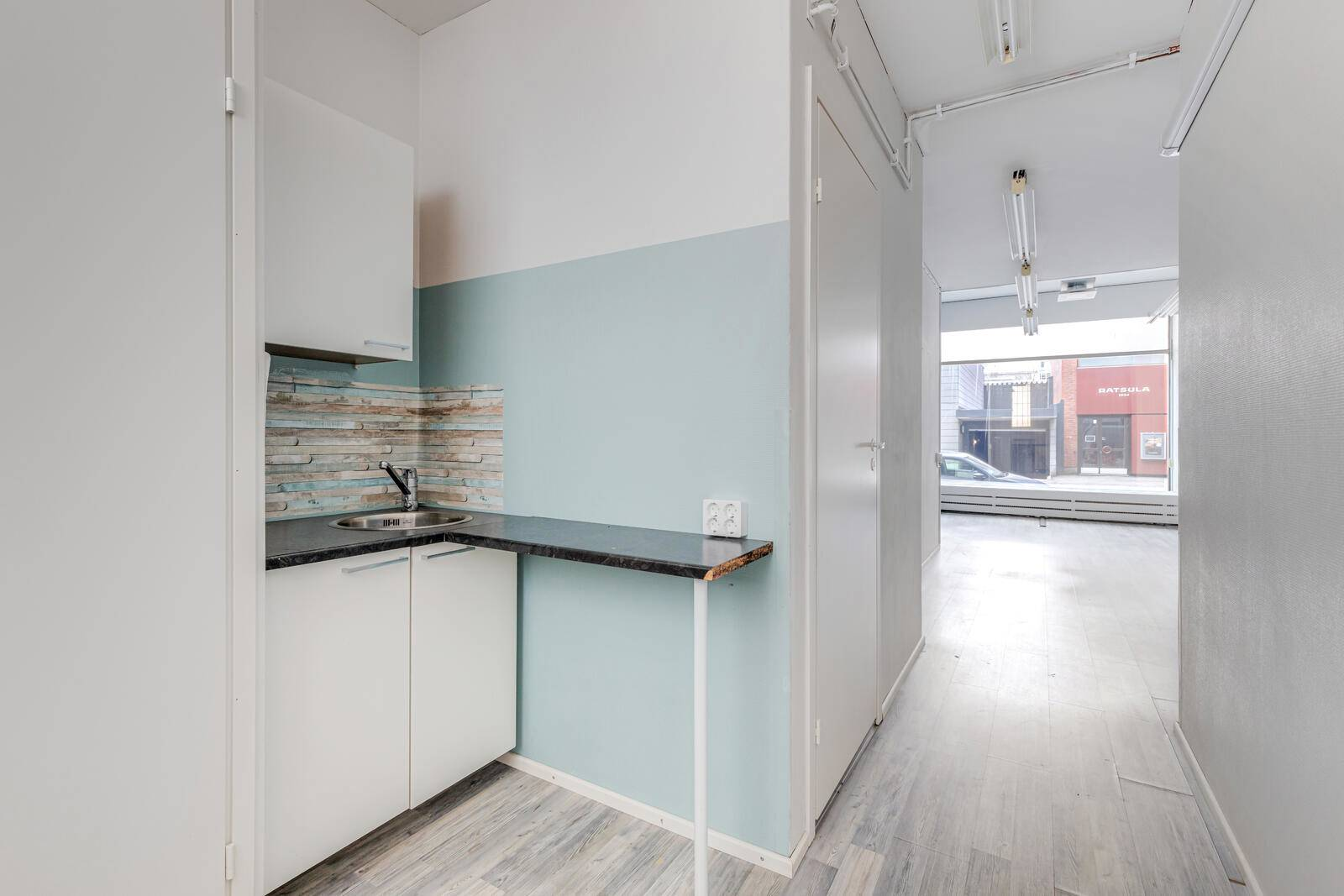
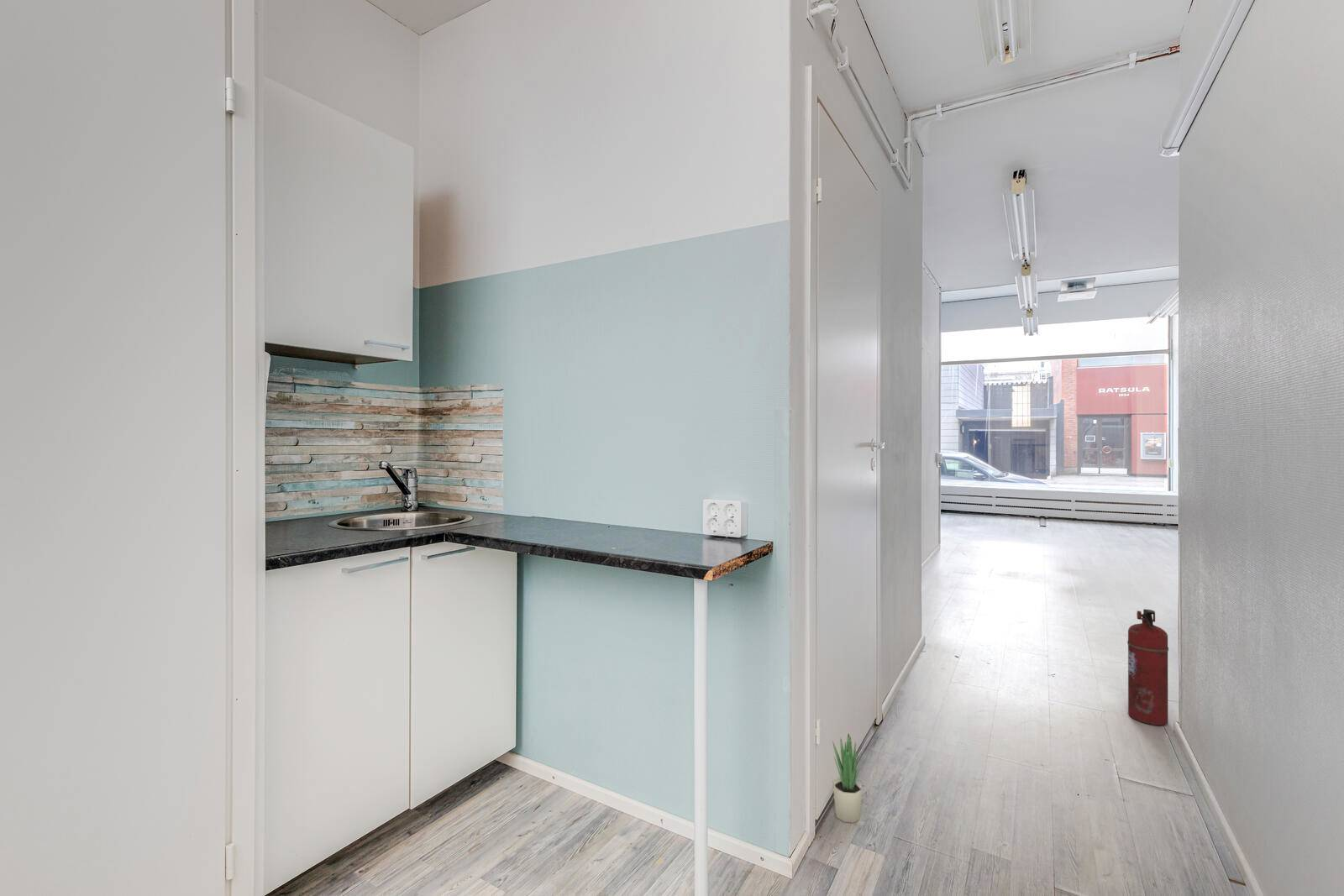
+ potted plant [832,732,864,824]
+ fire extinguisher [1126,608,1169,726]
